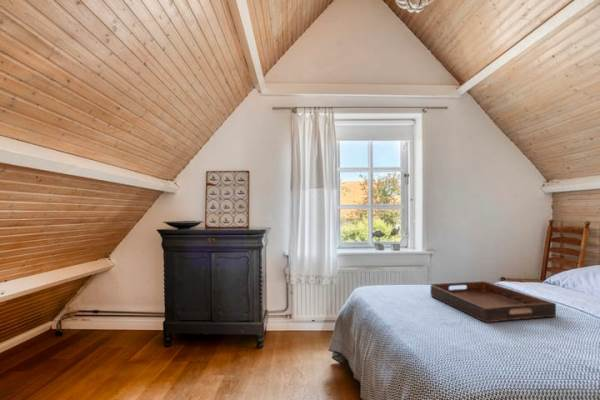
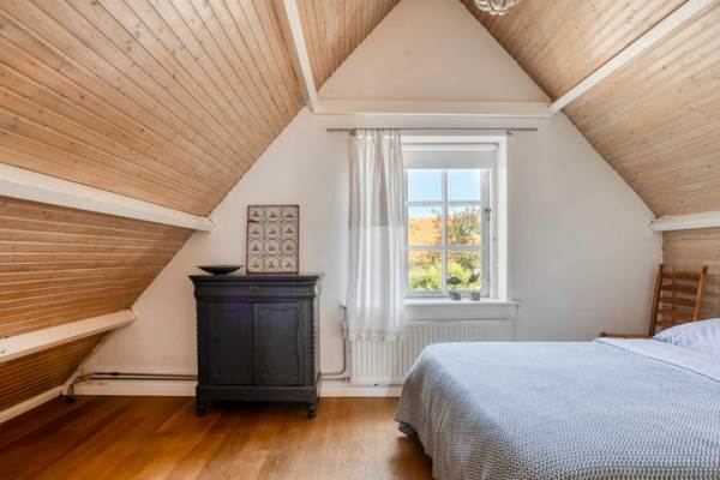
- serving tray [429,280,557,324]
